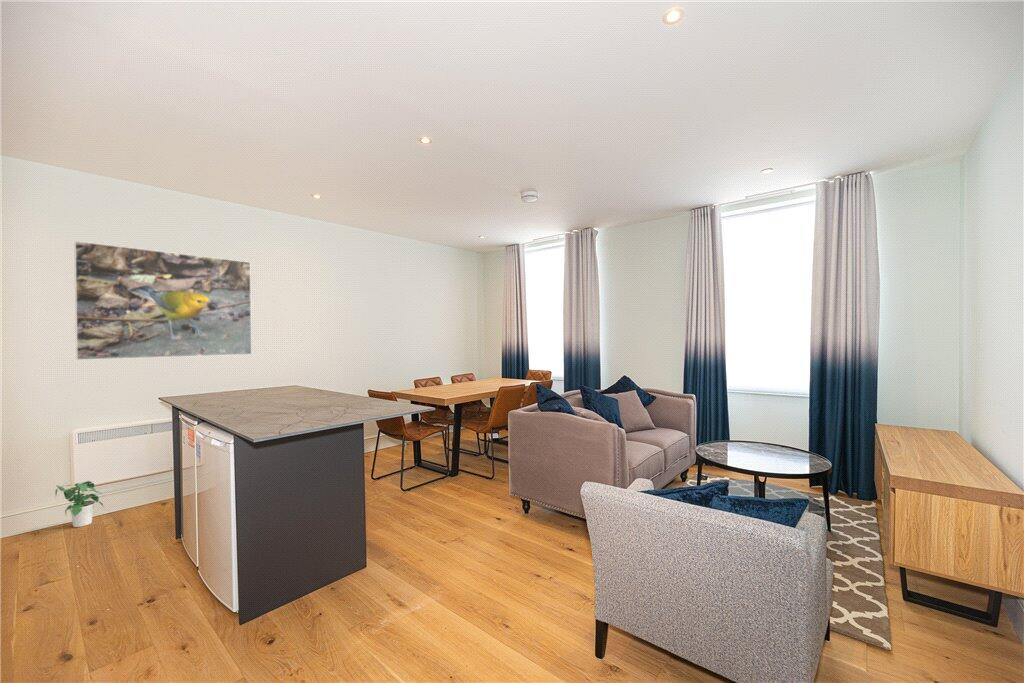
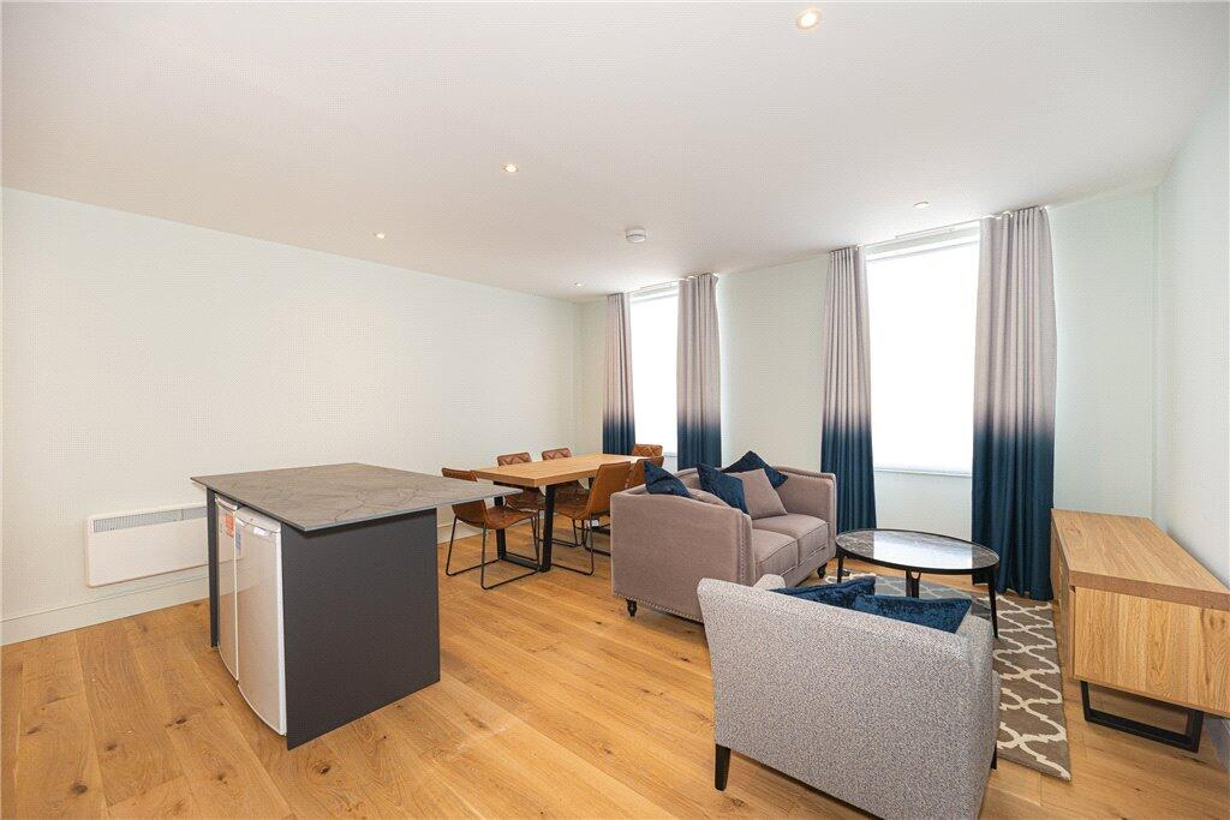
- potted plant [54,480,104,528]
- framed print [73,240,253,361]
